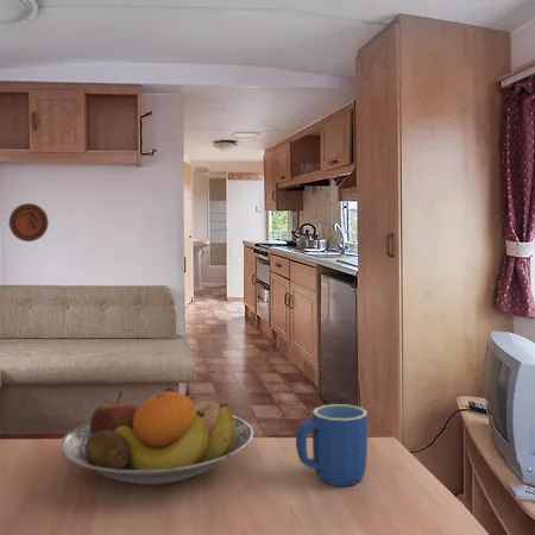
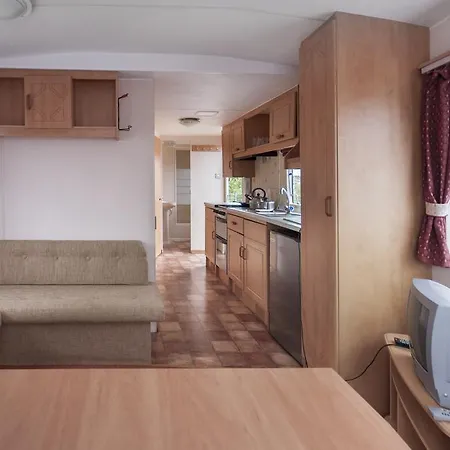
- mug [295,403,369,487]
- fruit bowl [58,386,254,486]
- decorative plate [8,202,50,243]
